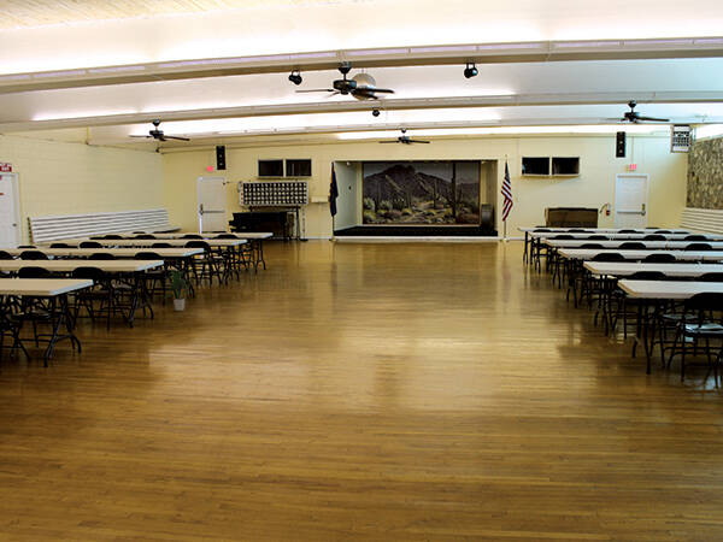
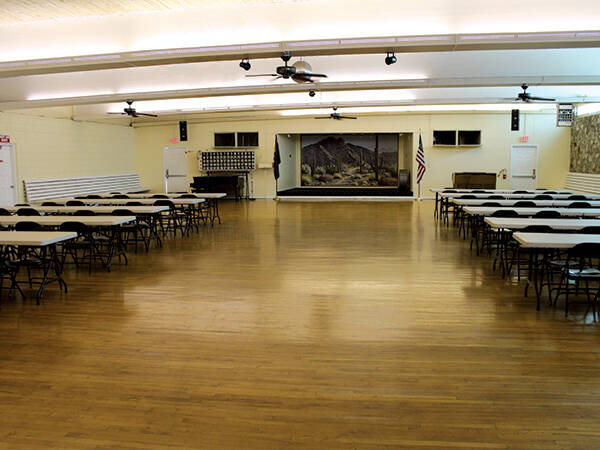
- indoor plant [161,269,195,312]
